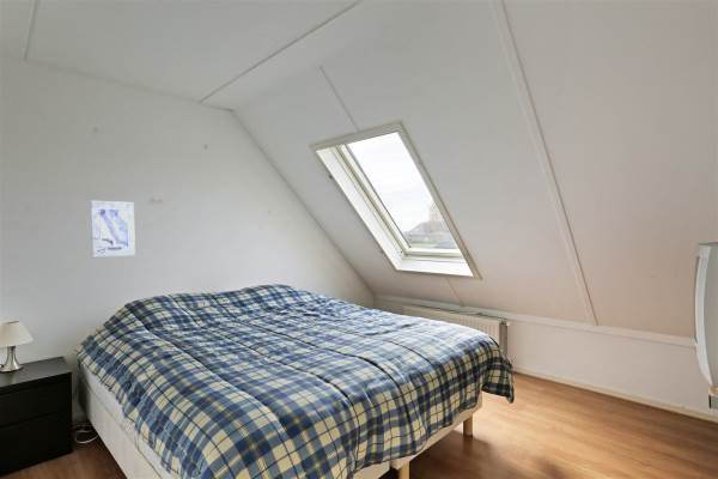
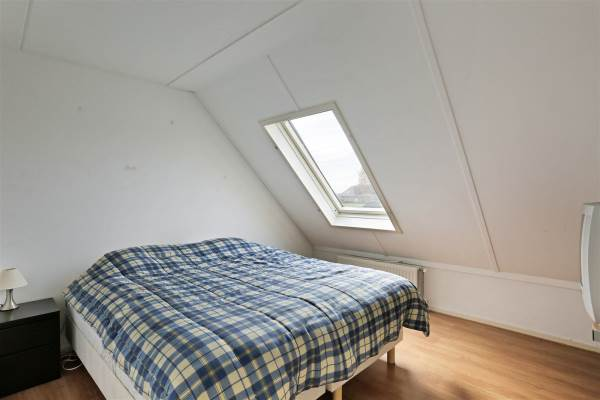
- wall art [90,200,136,259]
